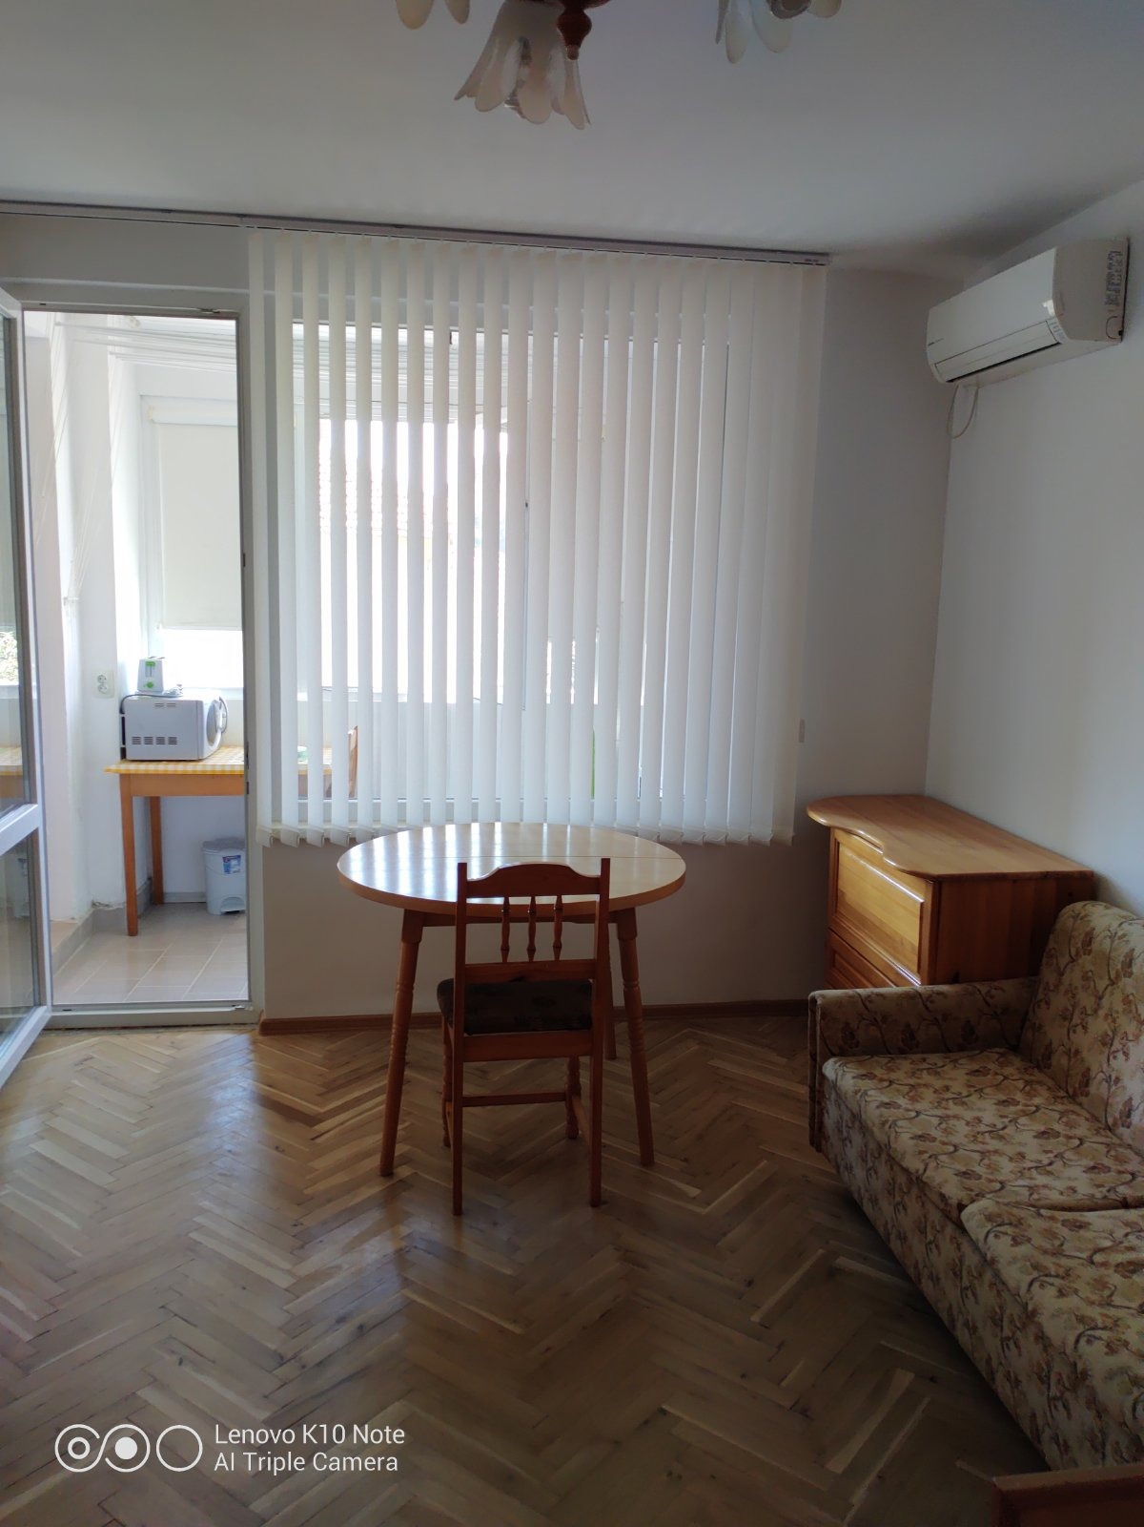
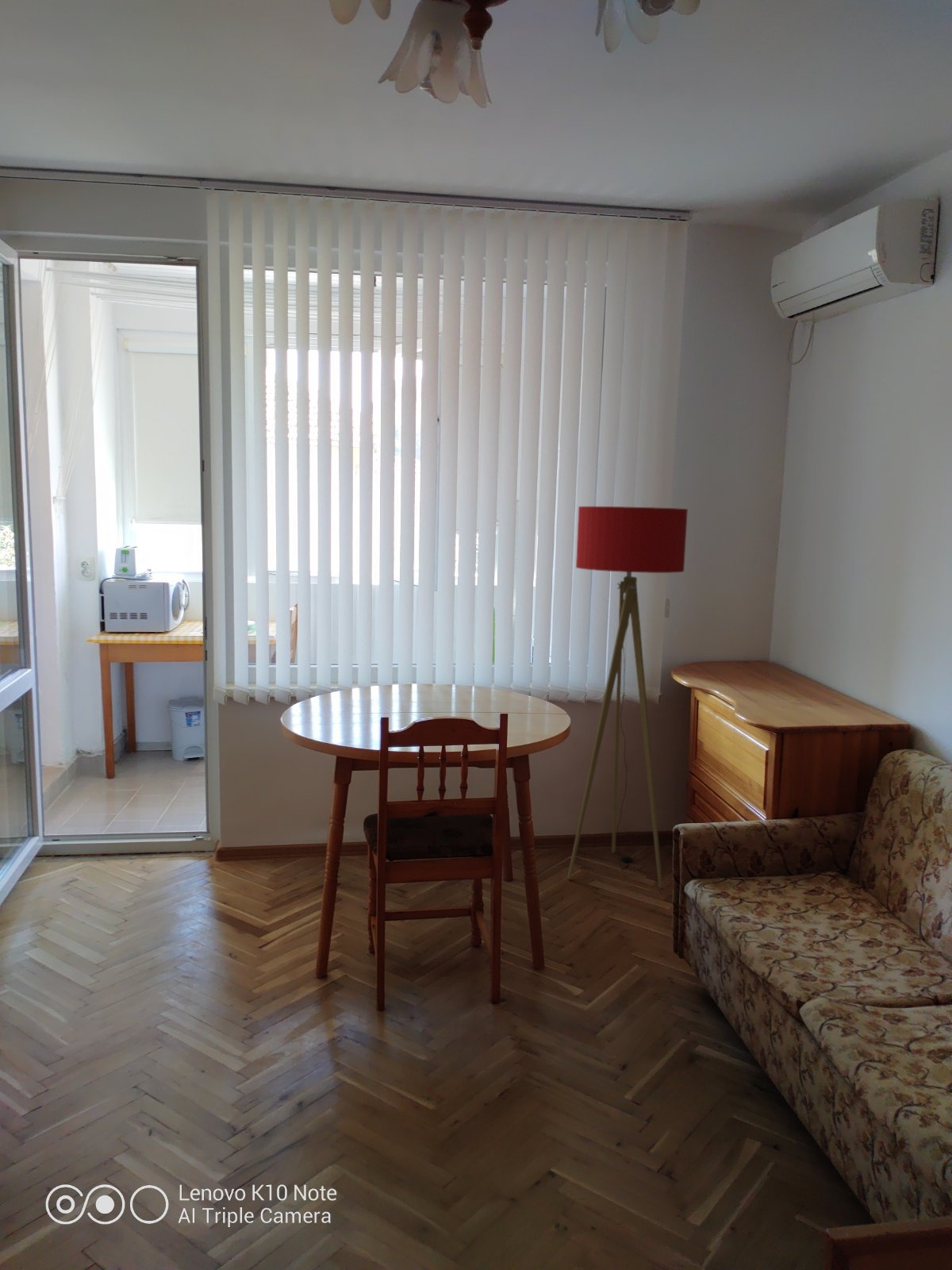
+ floor lamp [566,506,689,888]
